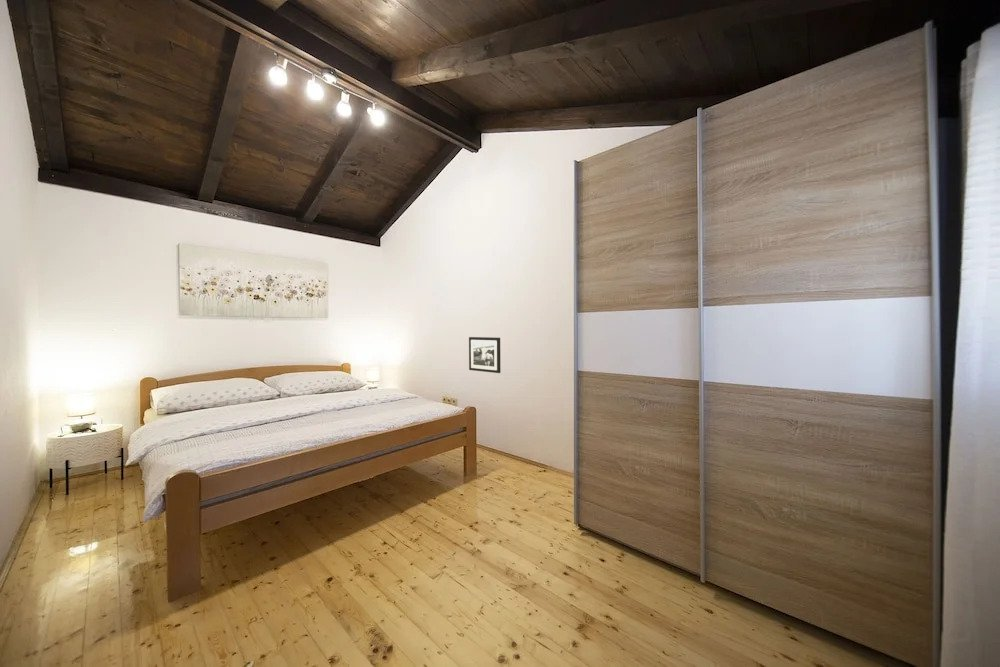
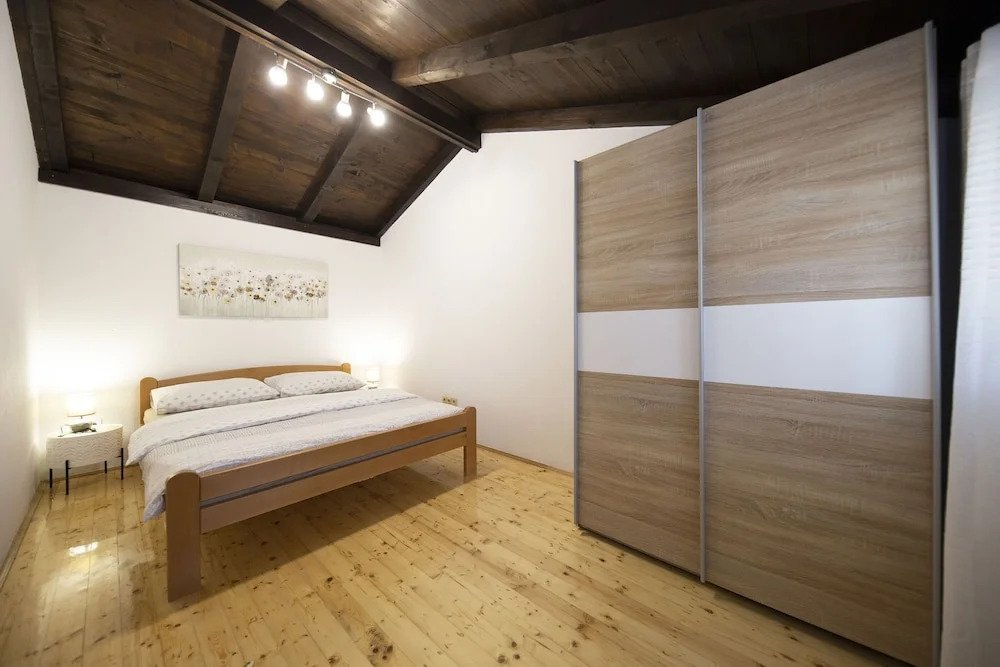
- picture frame [468,336,502,374]
